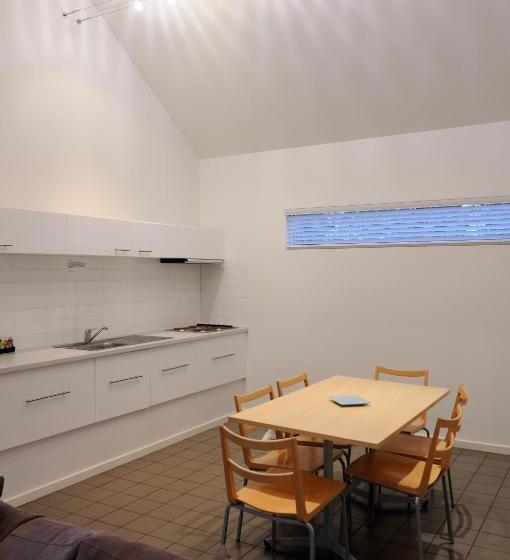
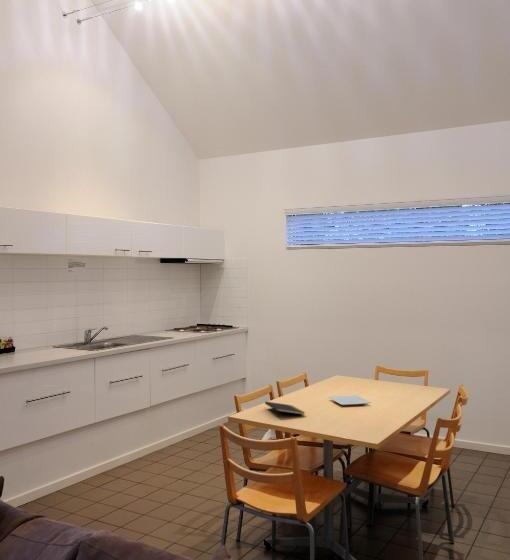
+ notepad [264,400,306,418]
